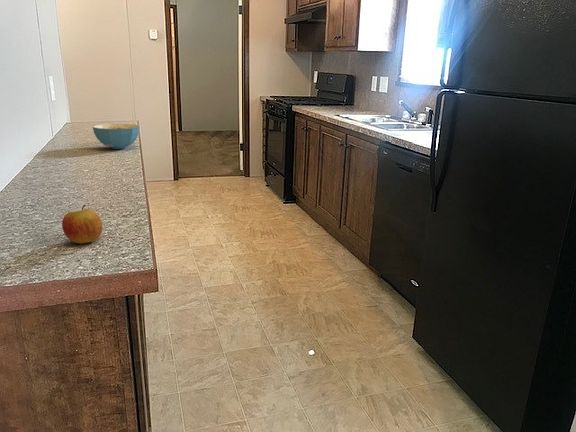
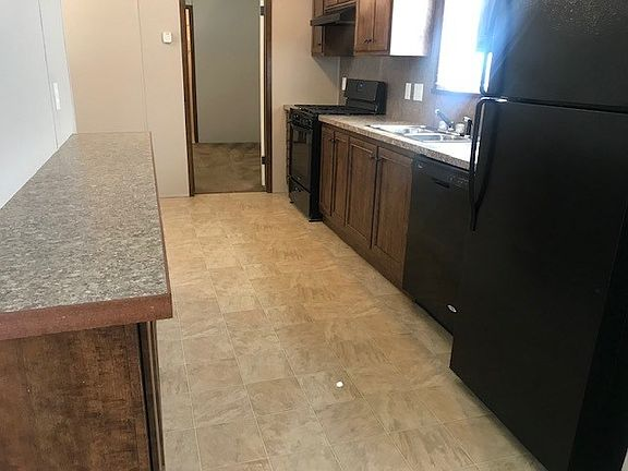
- apple [61,204,104,244]
- cereal bowl [92,123,140,150]
